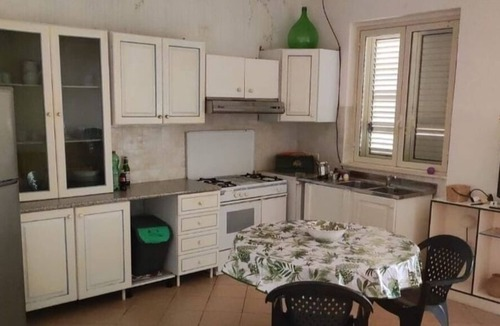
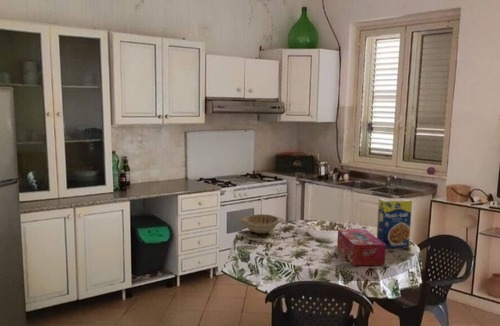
+ decorative bowl [237,213,285,235]
+ legume [376,197,413,249]
+ tissue box [336,228,386,266]
